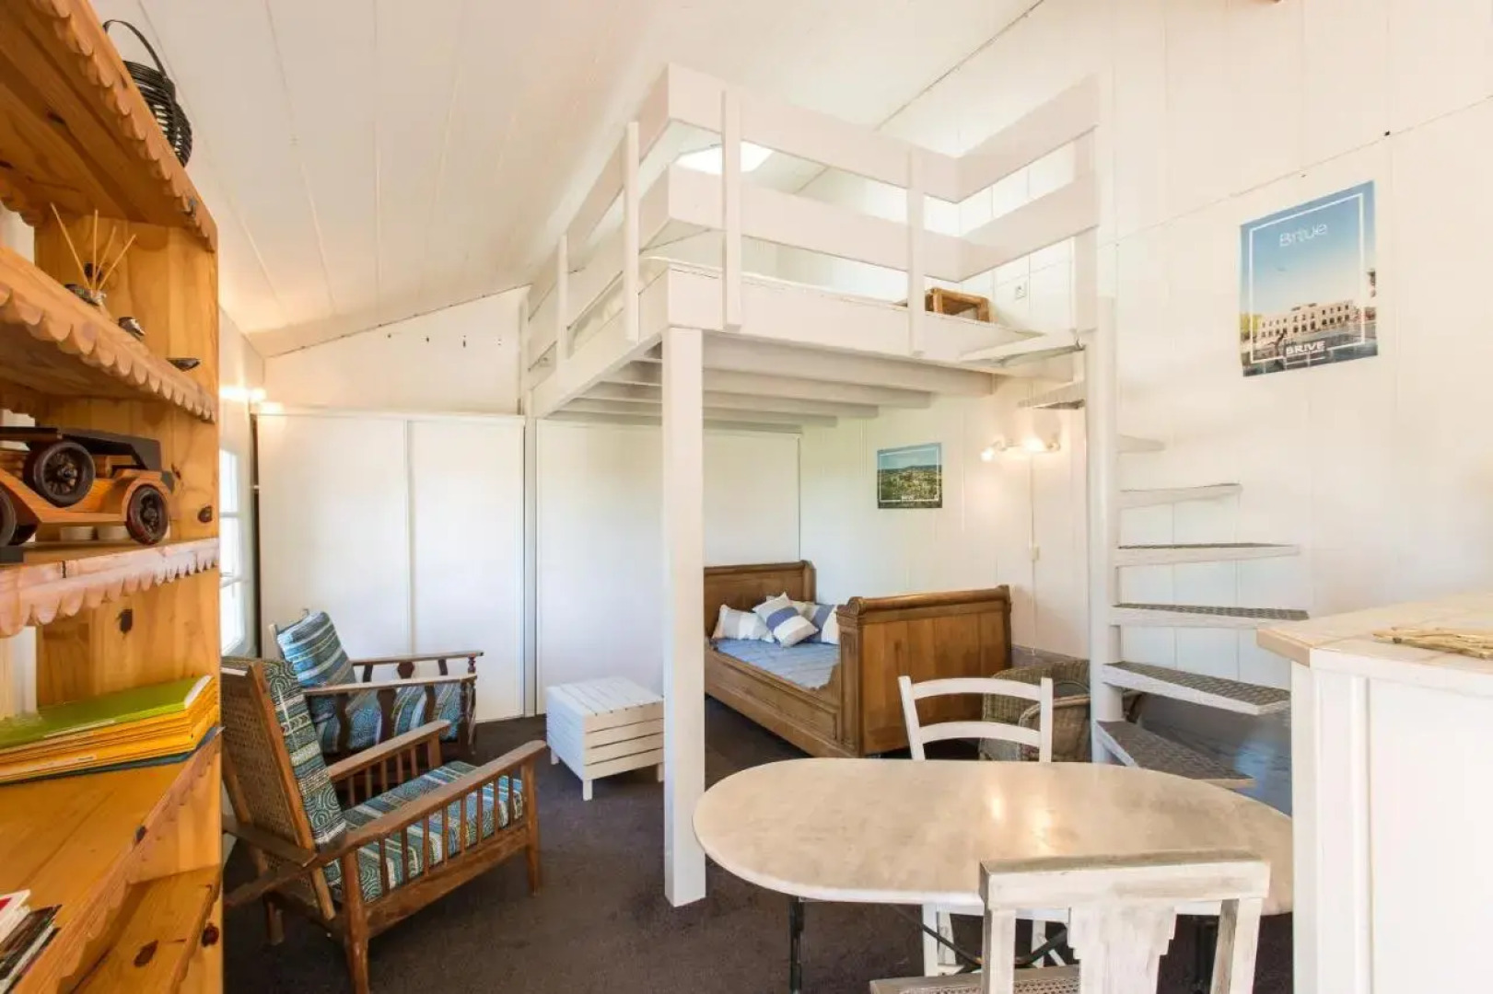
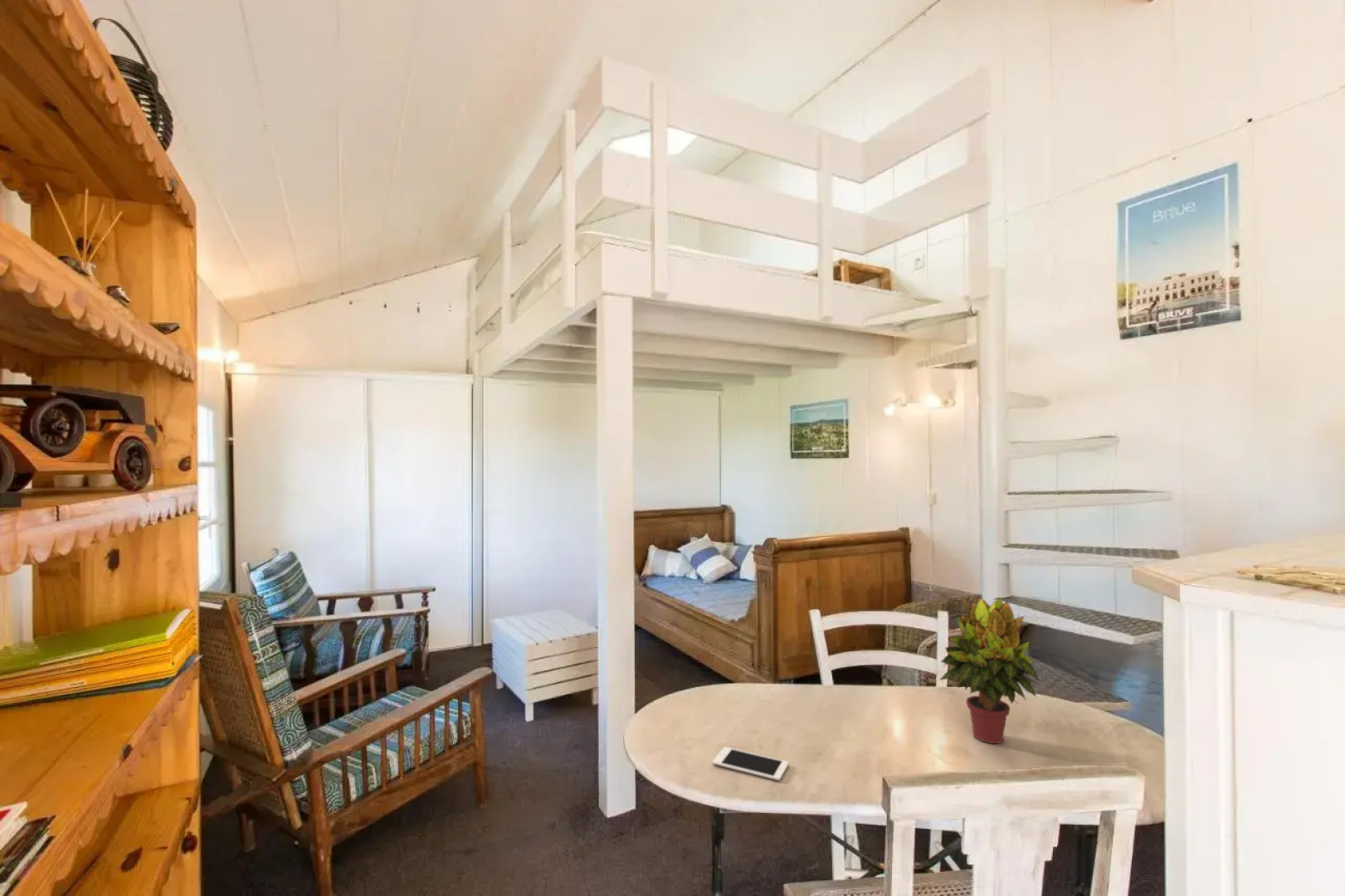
+ potted plant [938,596,1040,744]
+ cell phone [712,746,789,782]
